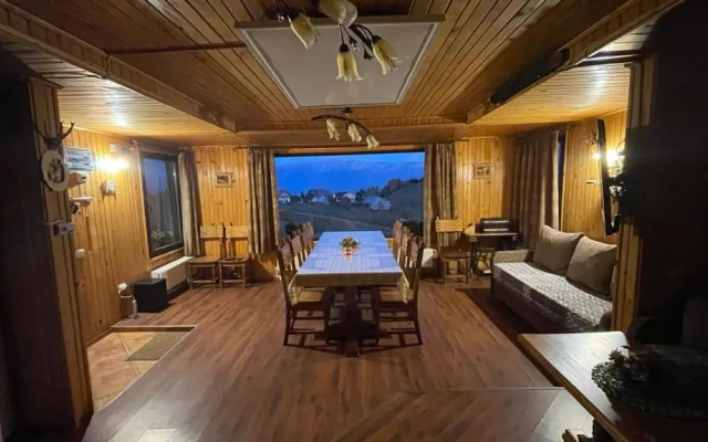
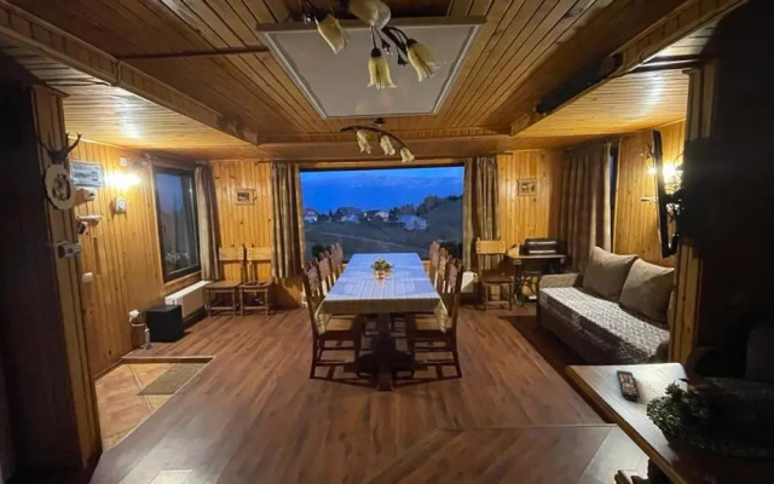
+ remote control [616,369,641,402]
